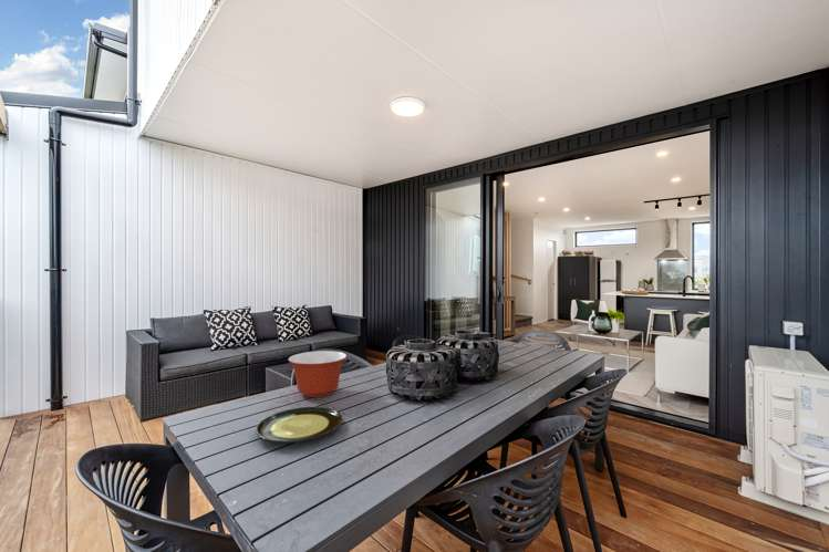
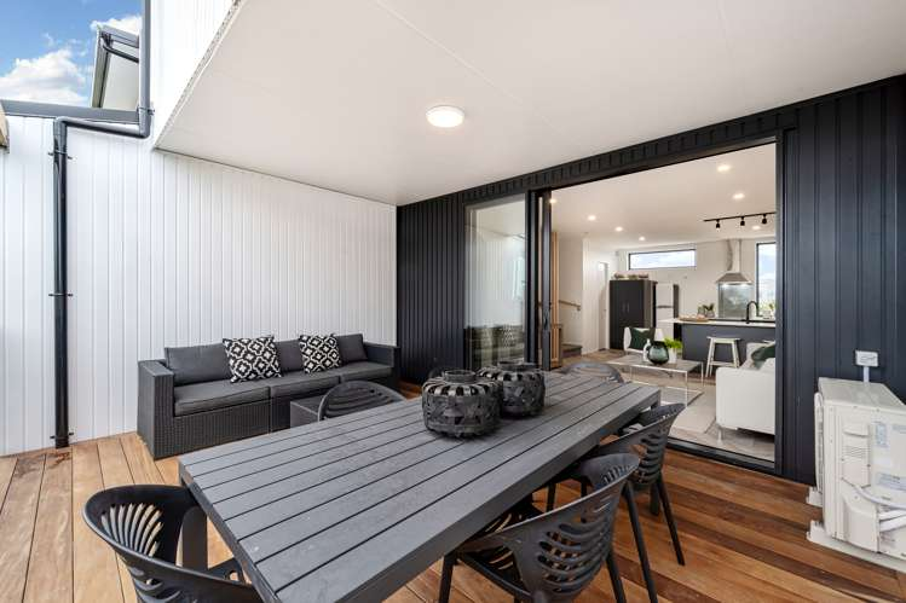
- plate [255,406,343,444]
- mixing bowl [288,350,348,398]
